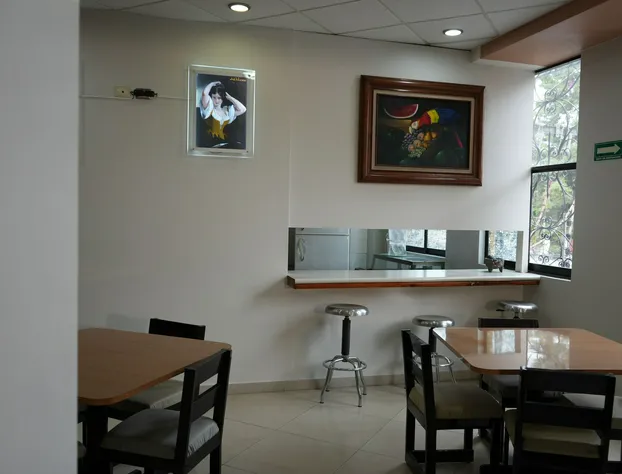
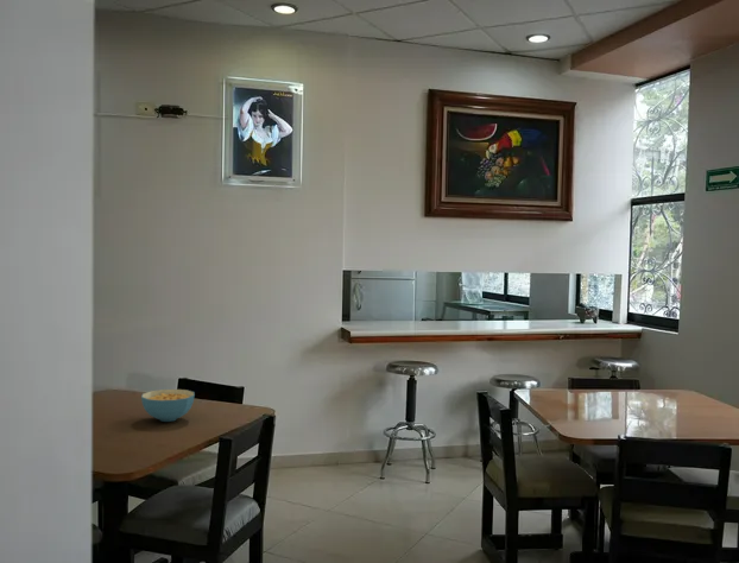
+ cereal bowl [140,388,196,423]
